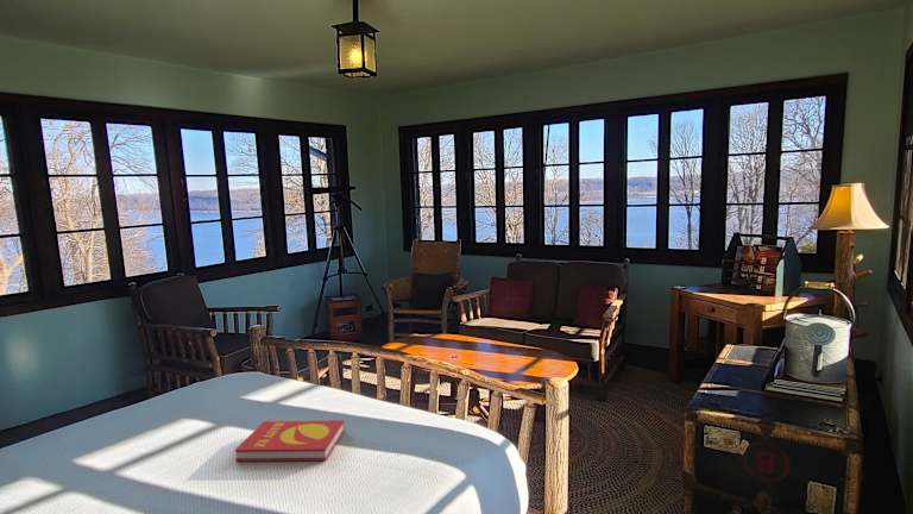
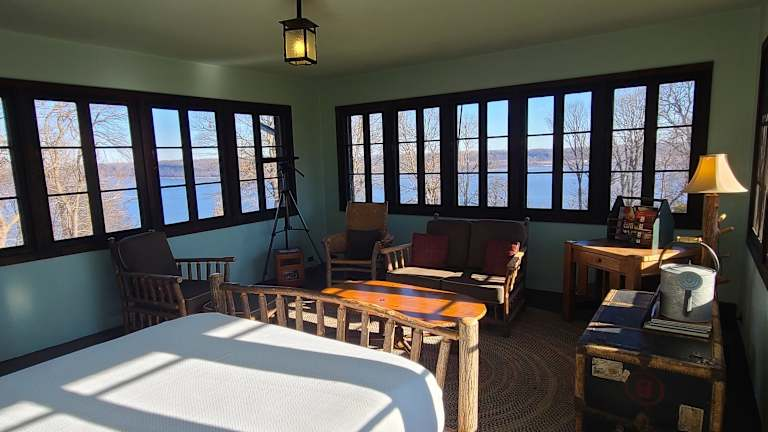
- book [234,419,346,463]
